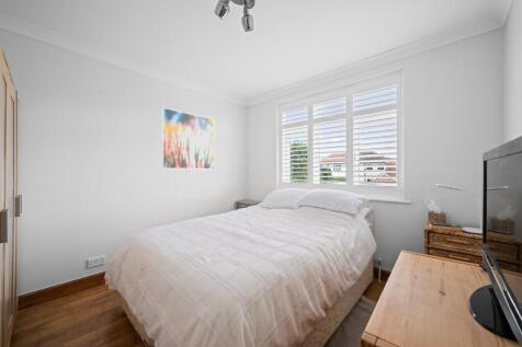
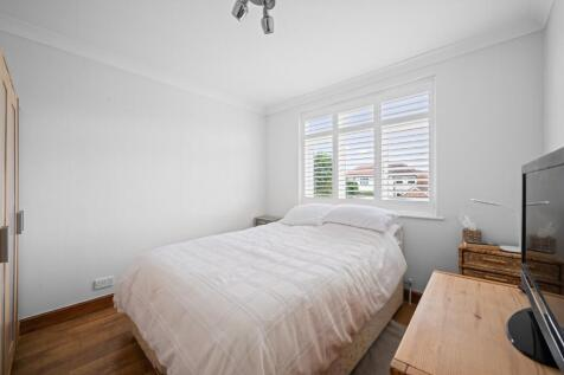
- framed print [161,106,215,171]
